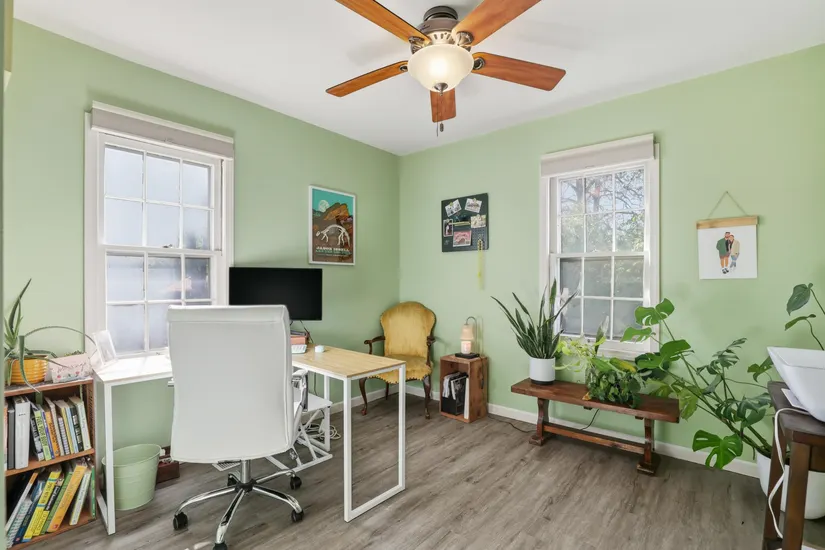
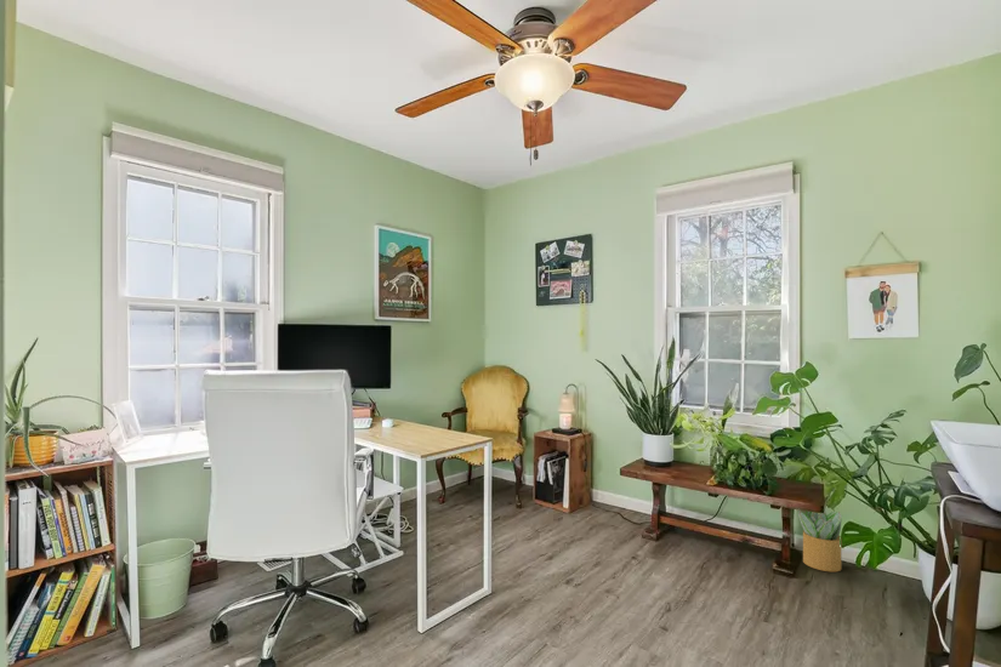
+ potted plant [797,509,843,572]
